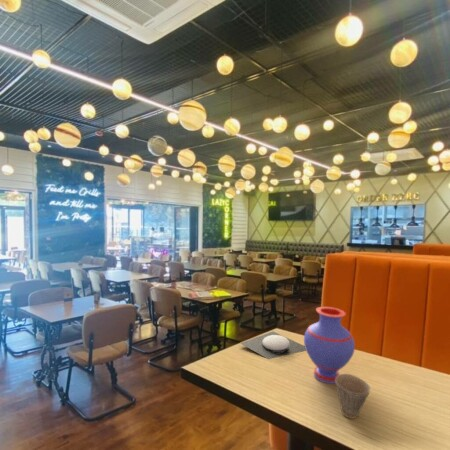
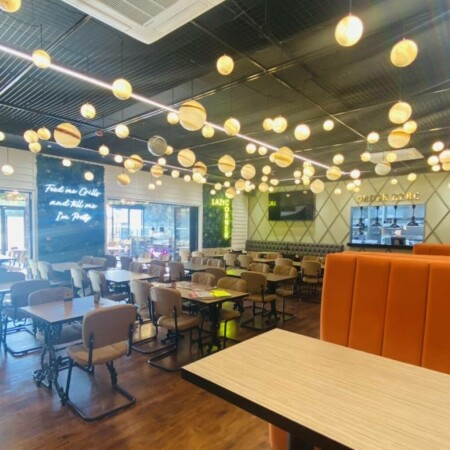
- plate [239,331,307,360]
- vase [303,306,356,384]
- cup [335,373,371,420]
